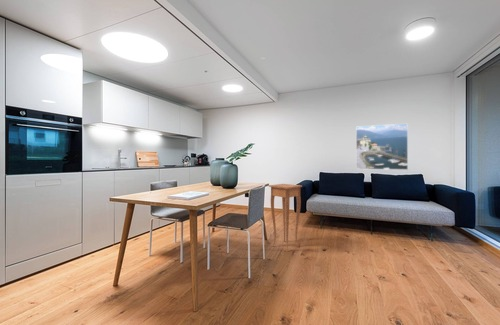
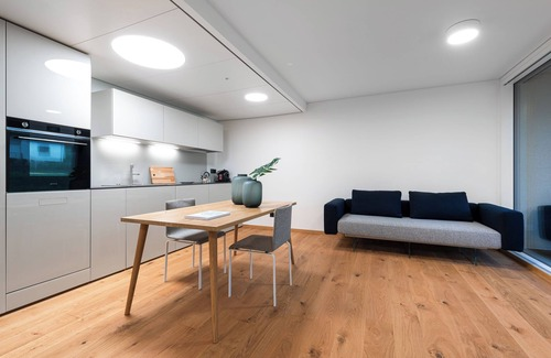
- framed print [355,123,409,171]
- side table [268,183,303,253]
